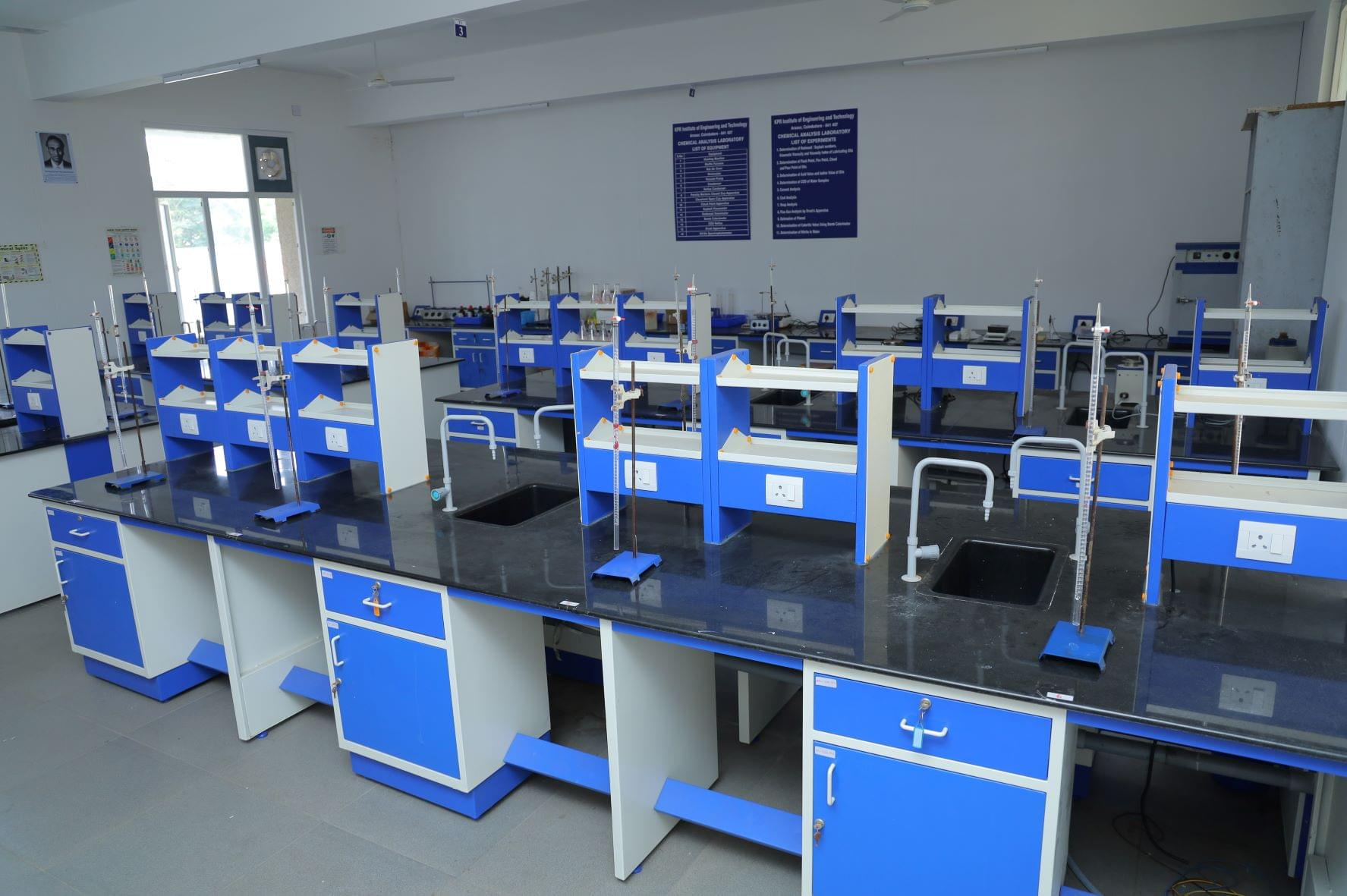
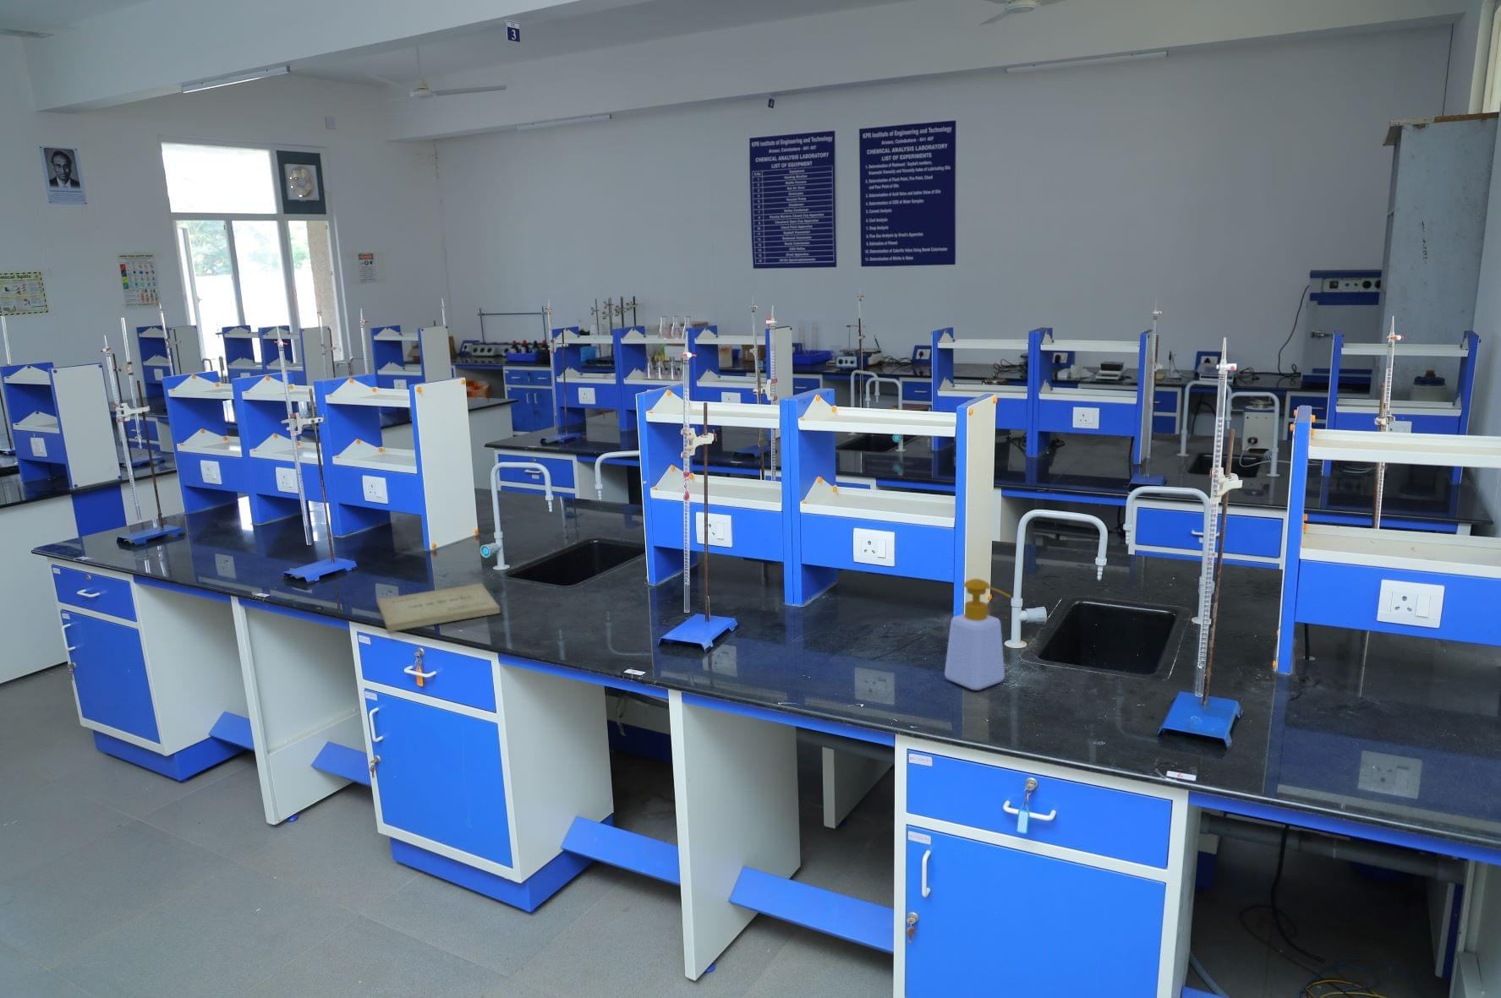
+ book [377,583,501,633]
+ soap bottle [944,578,1012,691]
